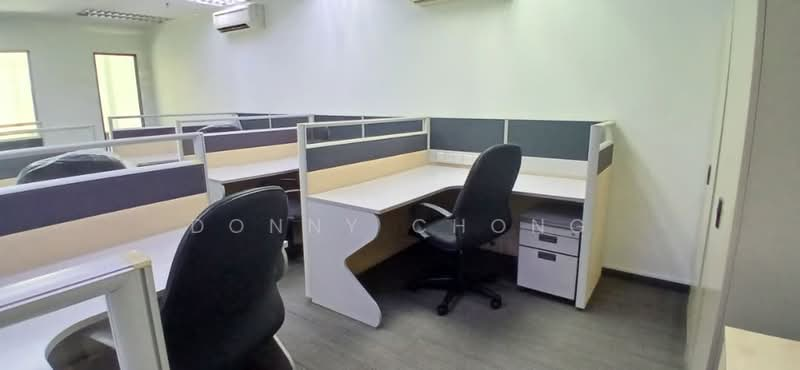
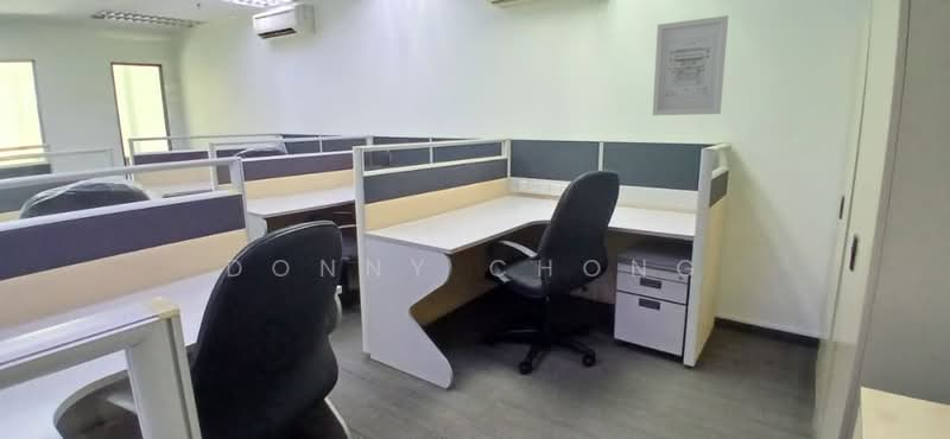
+ wall art [652,14,729,116]
